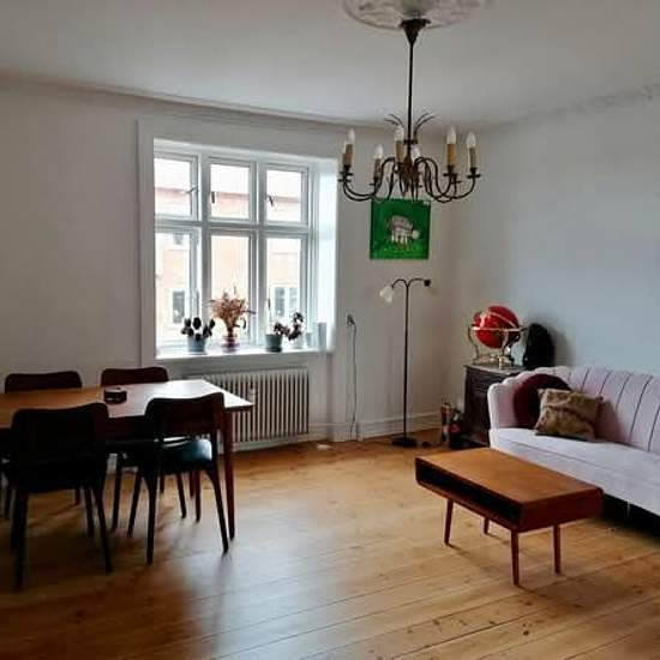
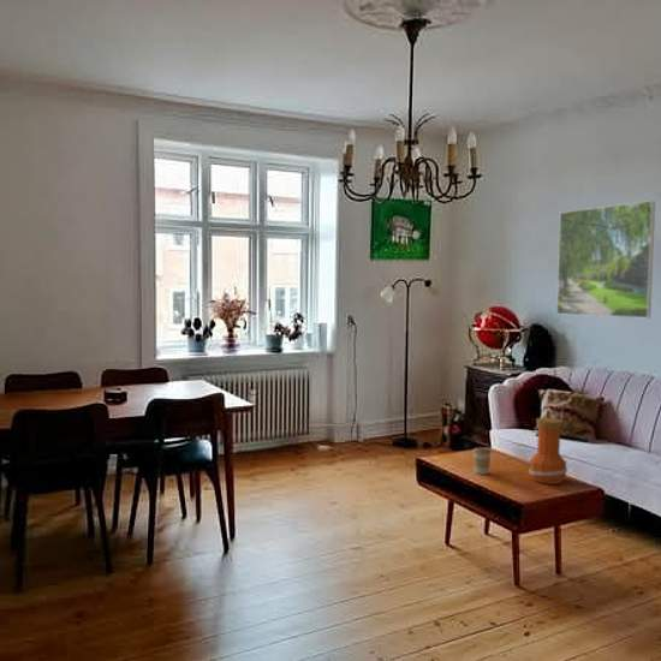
+ coffee cup [471,446,493,476]
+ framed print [555,200,656,320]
+ vase [528,417,568,486]
